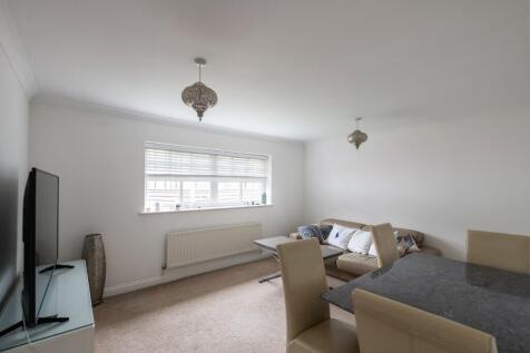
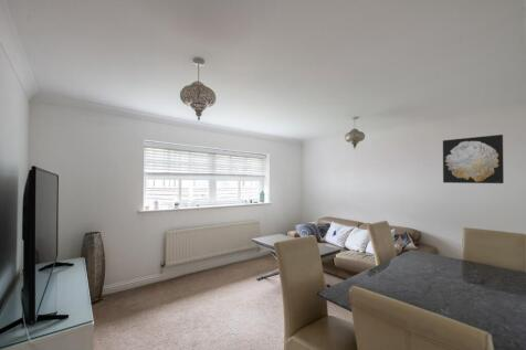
+ wall art [442,134,505,184]
